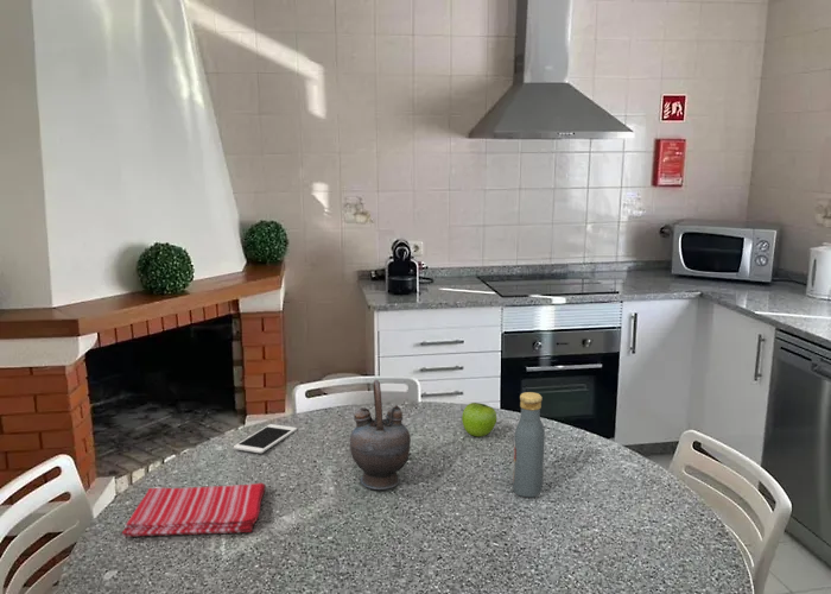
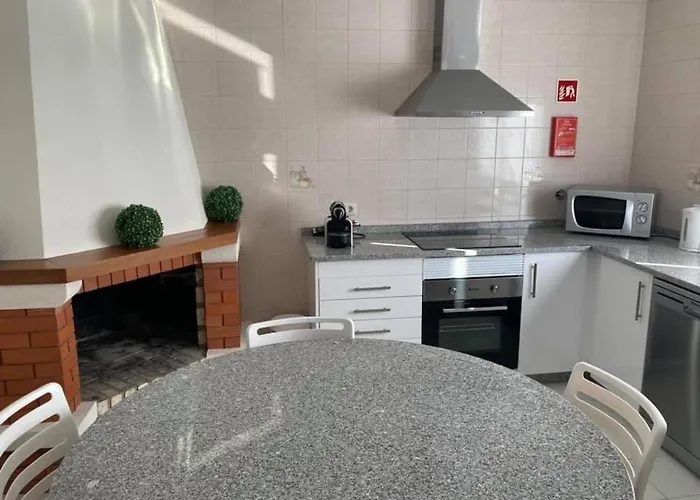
- fruit [461,402,497,437]
- vodka [512,391,546,499]
- teapot [349,379,412,491]
- dish towel [121,482,267,537]
- cell phone [233,423,298,454]
